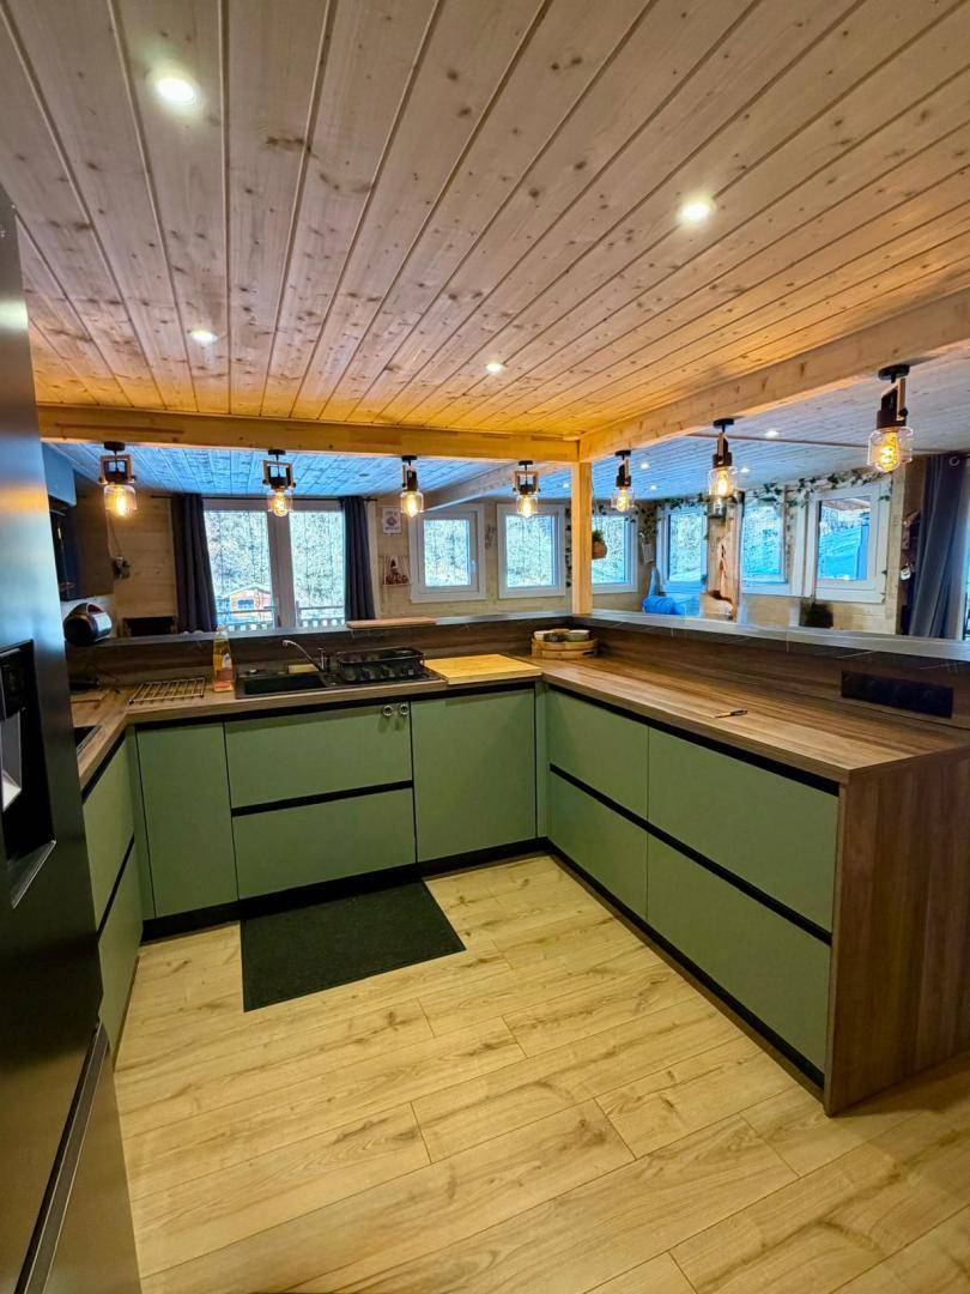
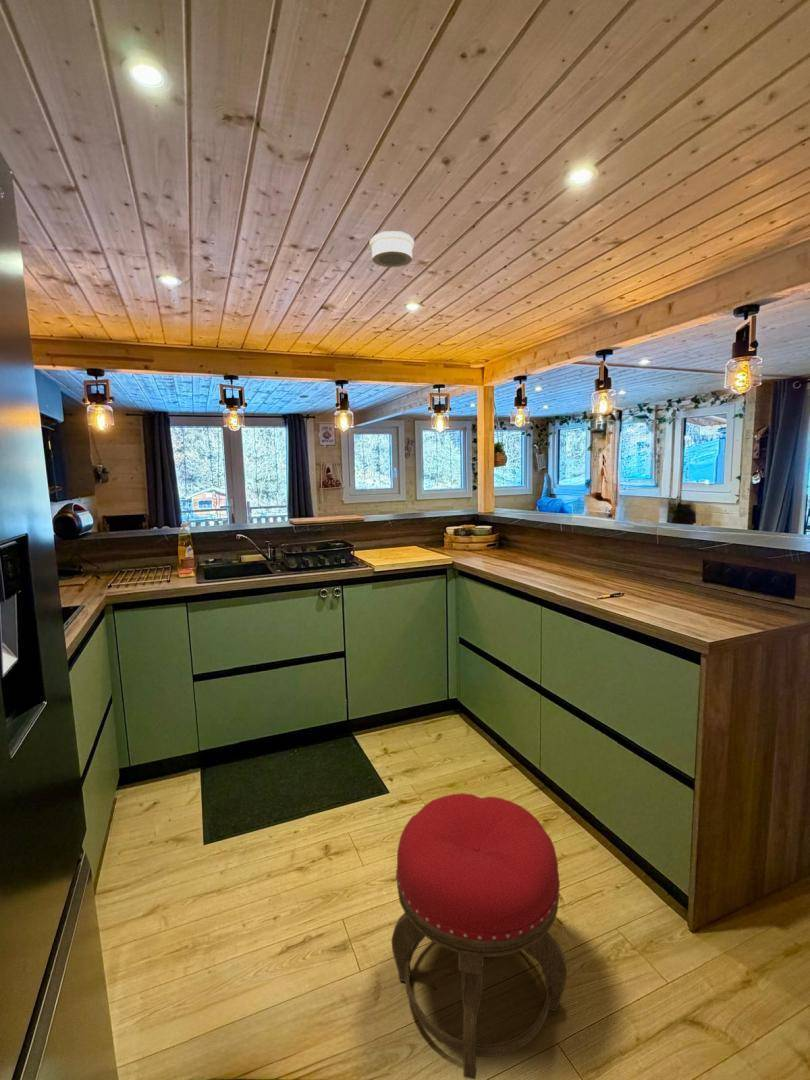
+ smoke detector [369,230,415,268]
+ stool [390,792,568,1080]
